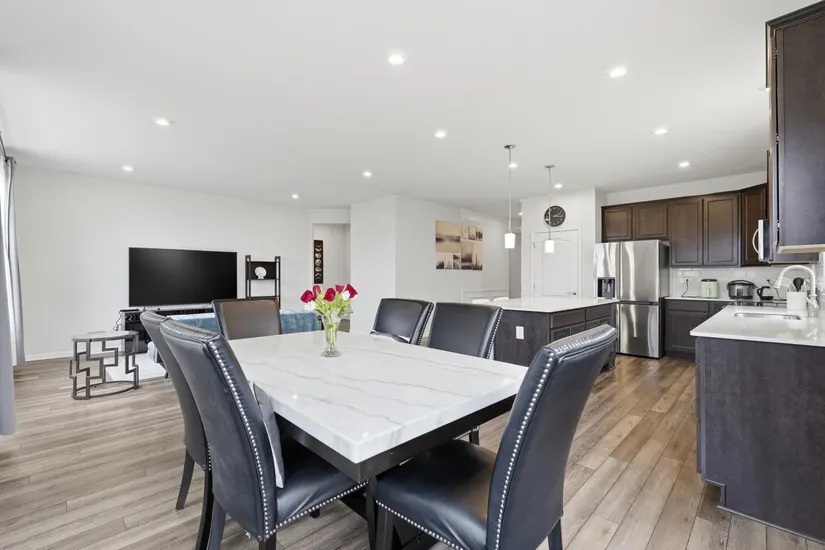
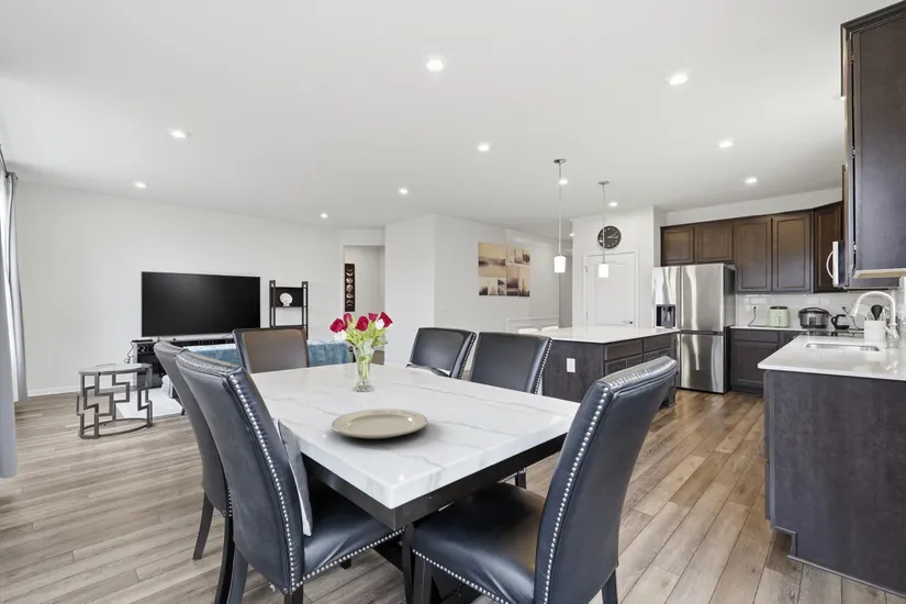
+ chinaware [331,409,428,440]
